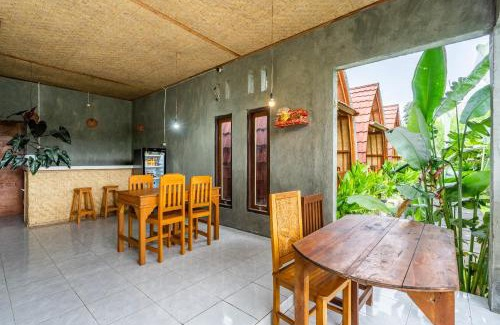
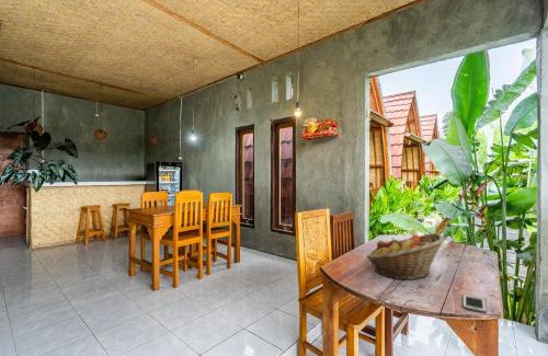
+ fruit basket [365,232,446,280]
+ cell phone [463,294,488,313]
